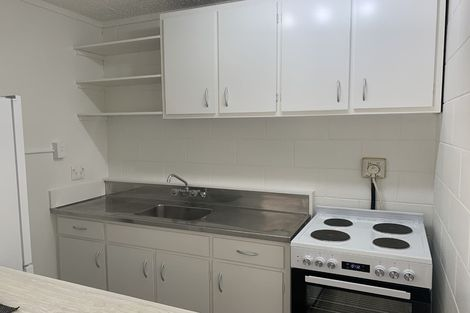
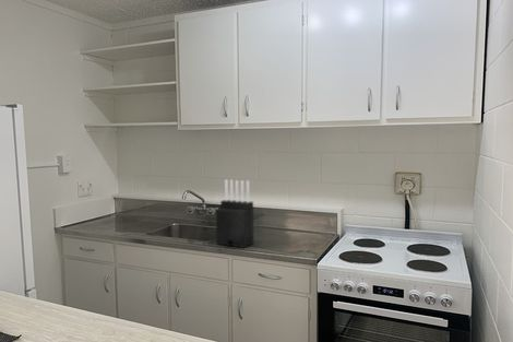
+ knife block [215,178,254,249]
